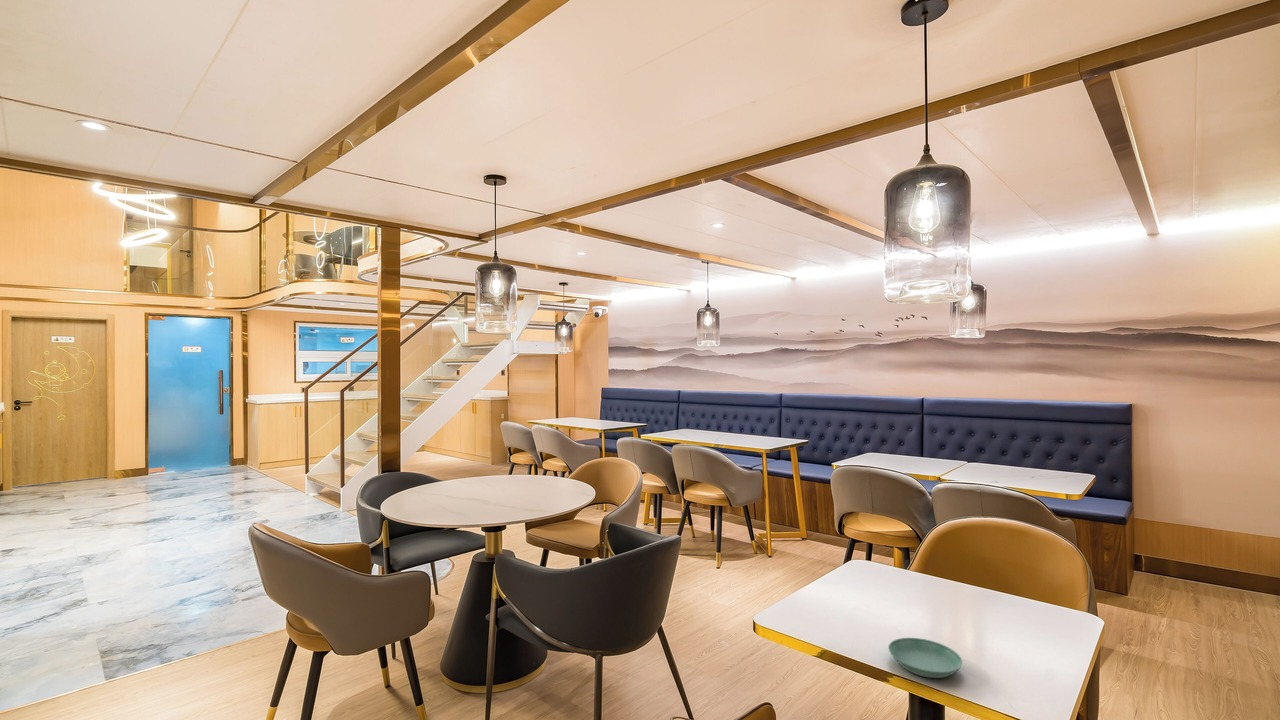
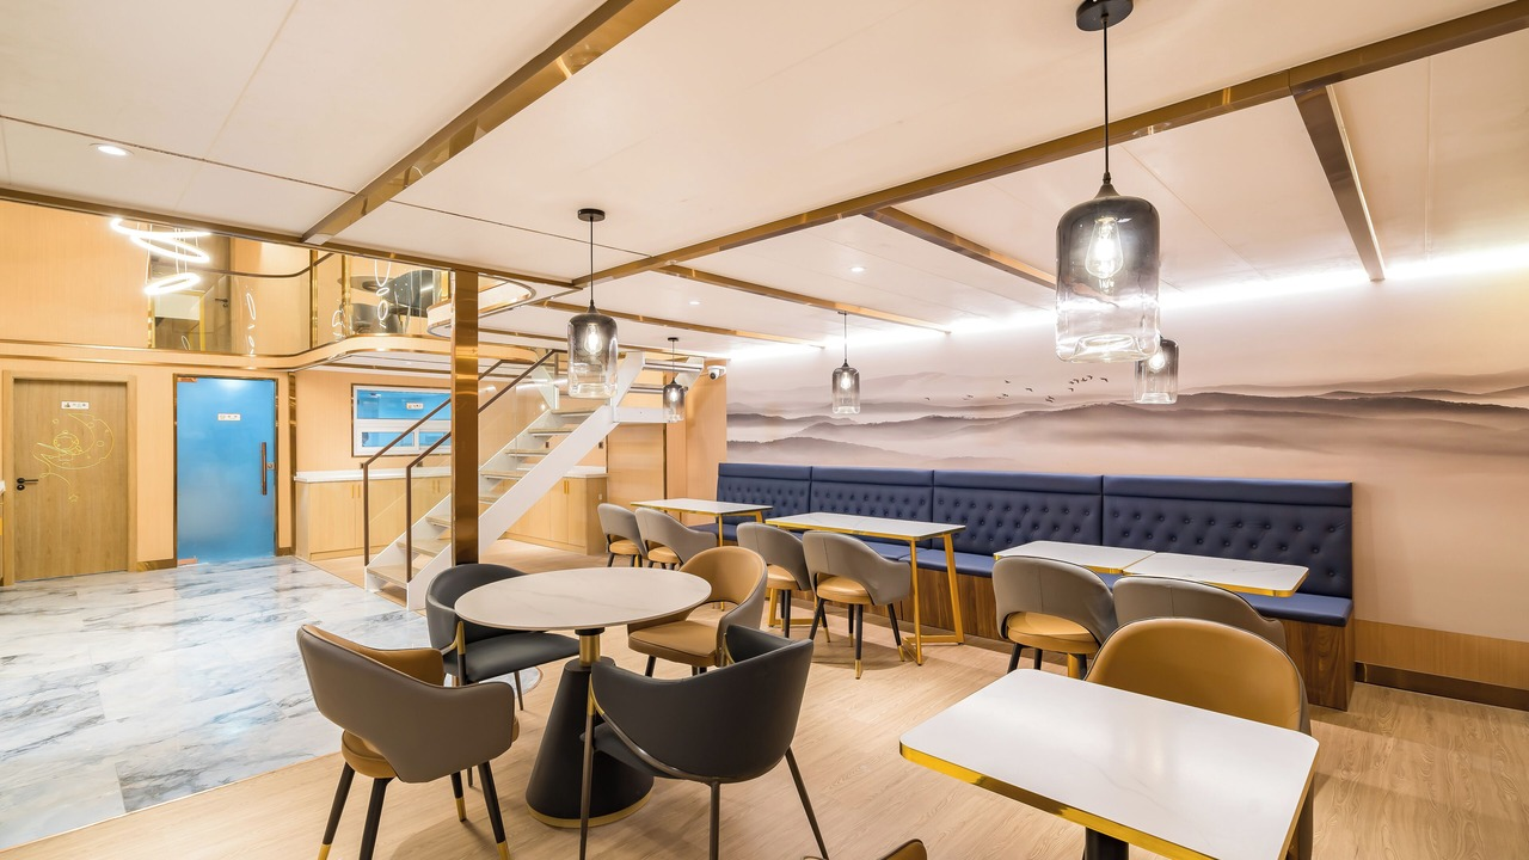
- saucer [887,637,963,679]
